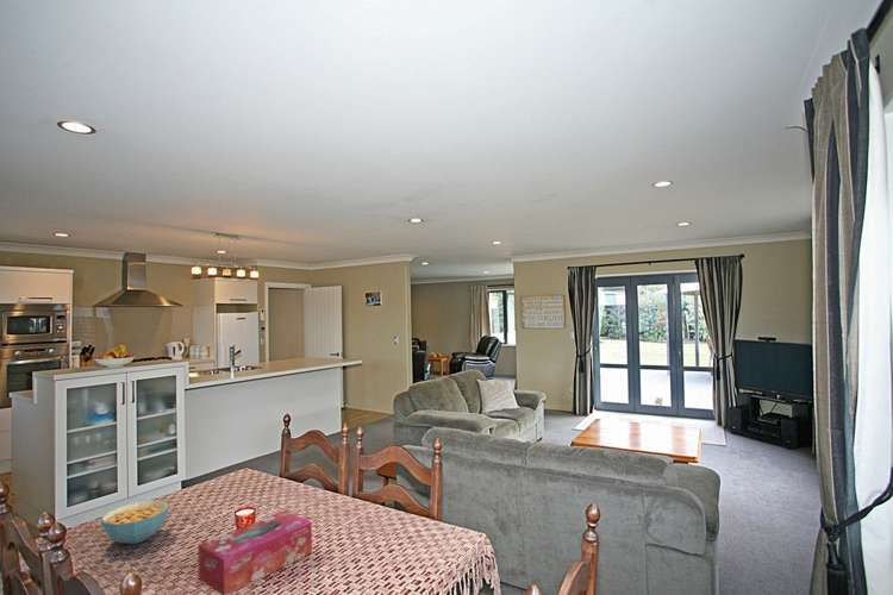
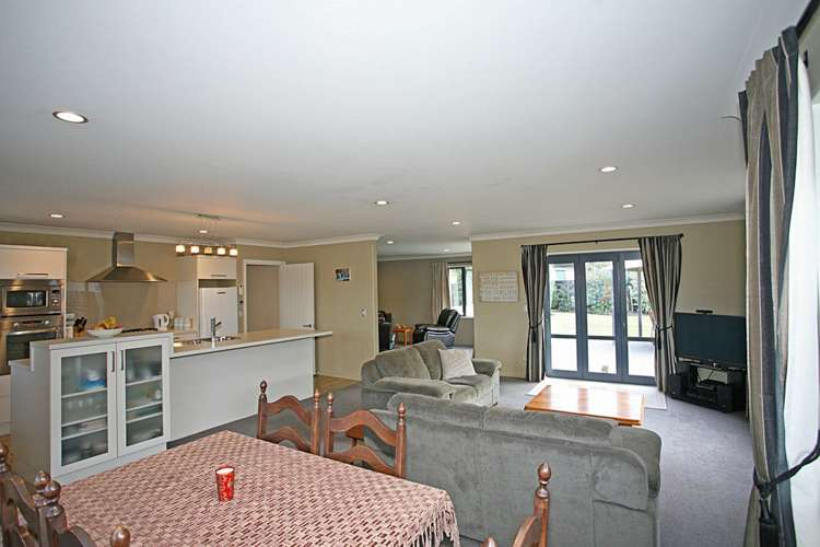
- cereal bowl [100,500,170,545]
- tissue box [198,509,313,595]
